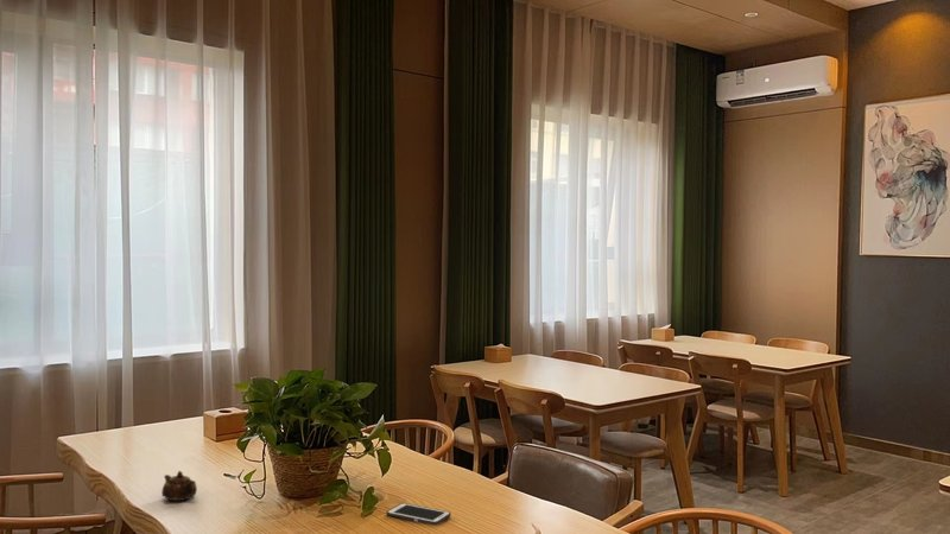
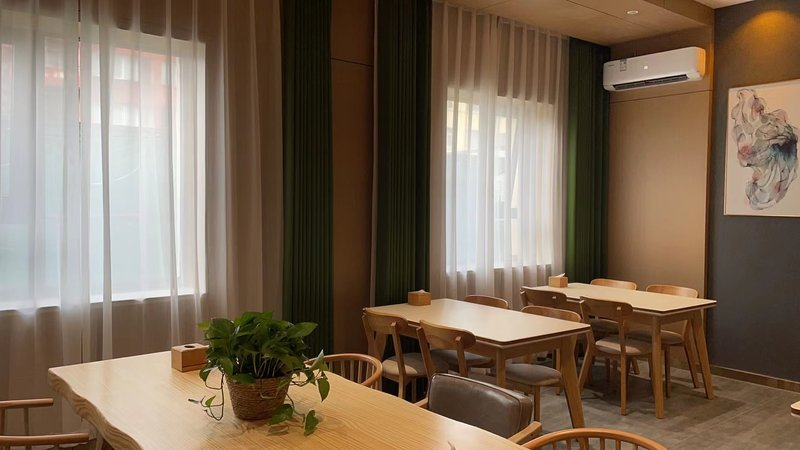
- cell phone [386,502,452,527]
- teapot [160,470,198,502]
